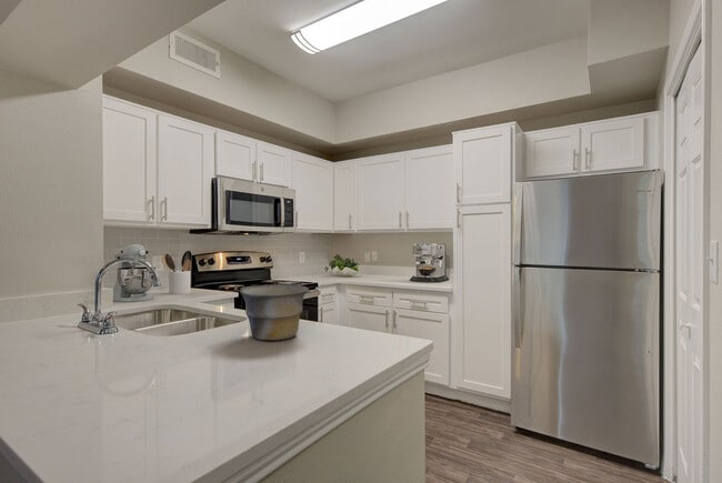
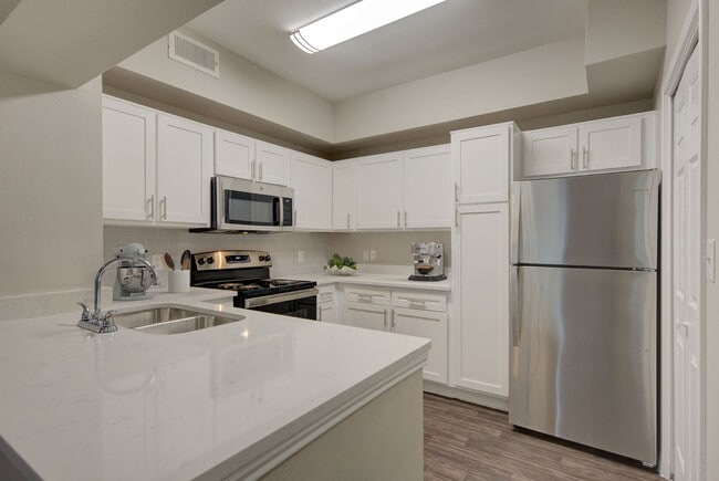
- bowl [239,283,310,342]
